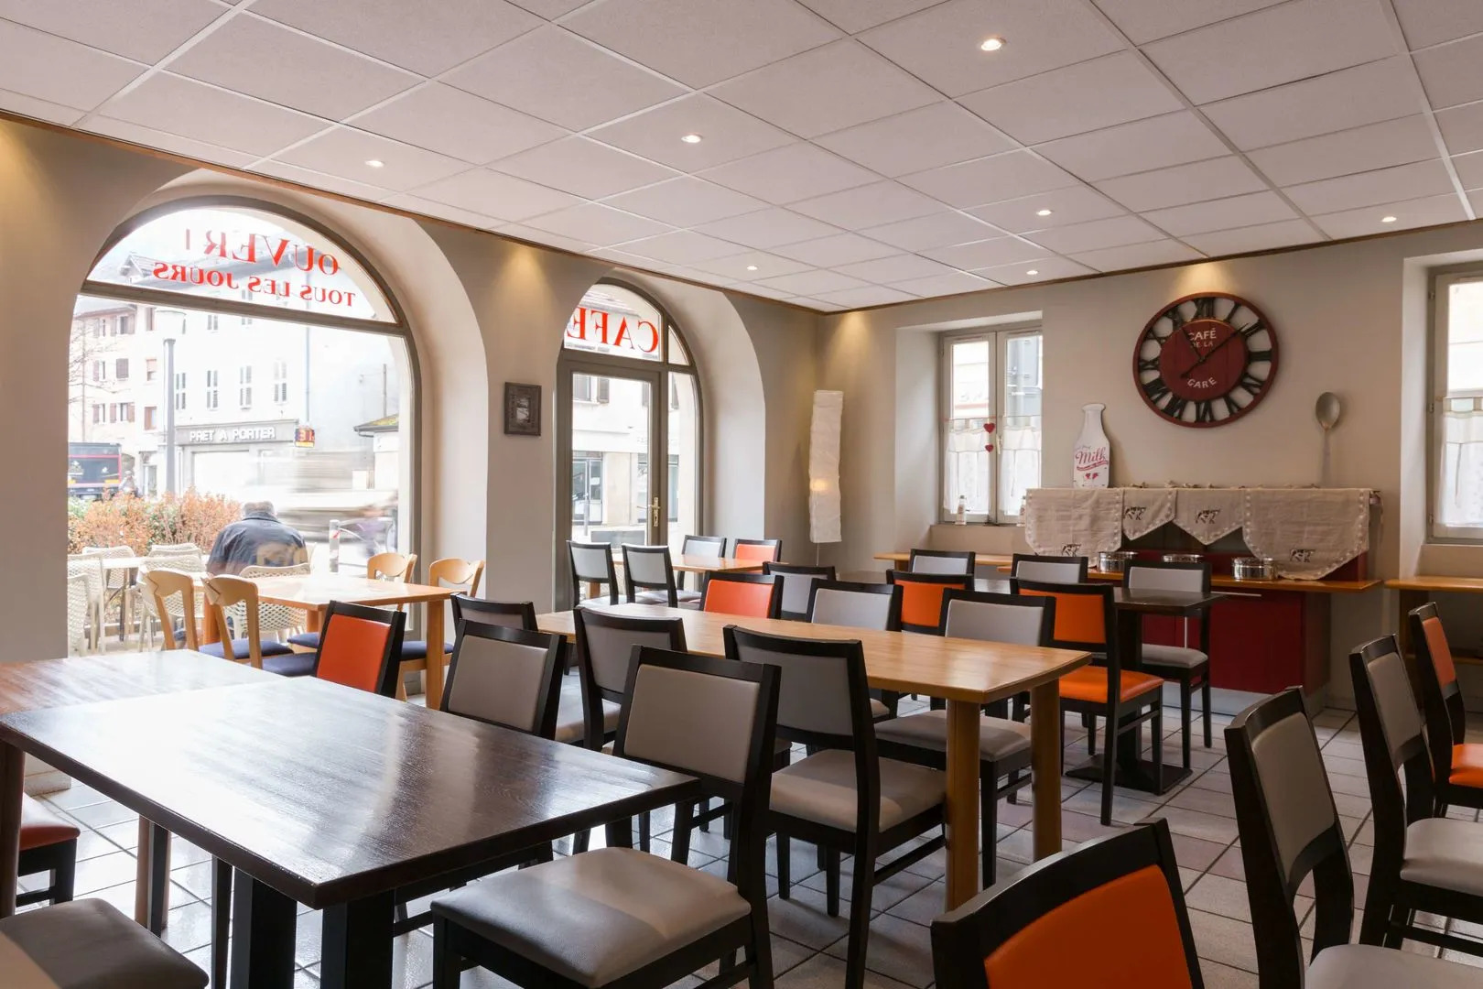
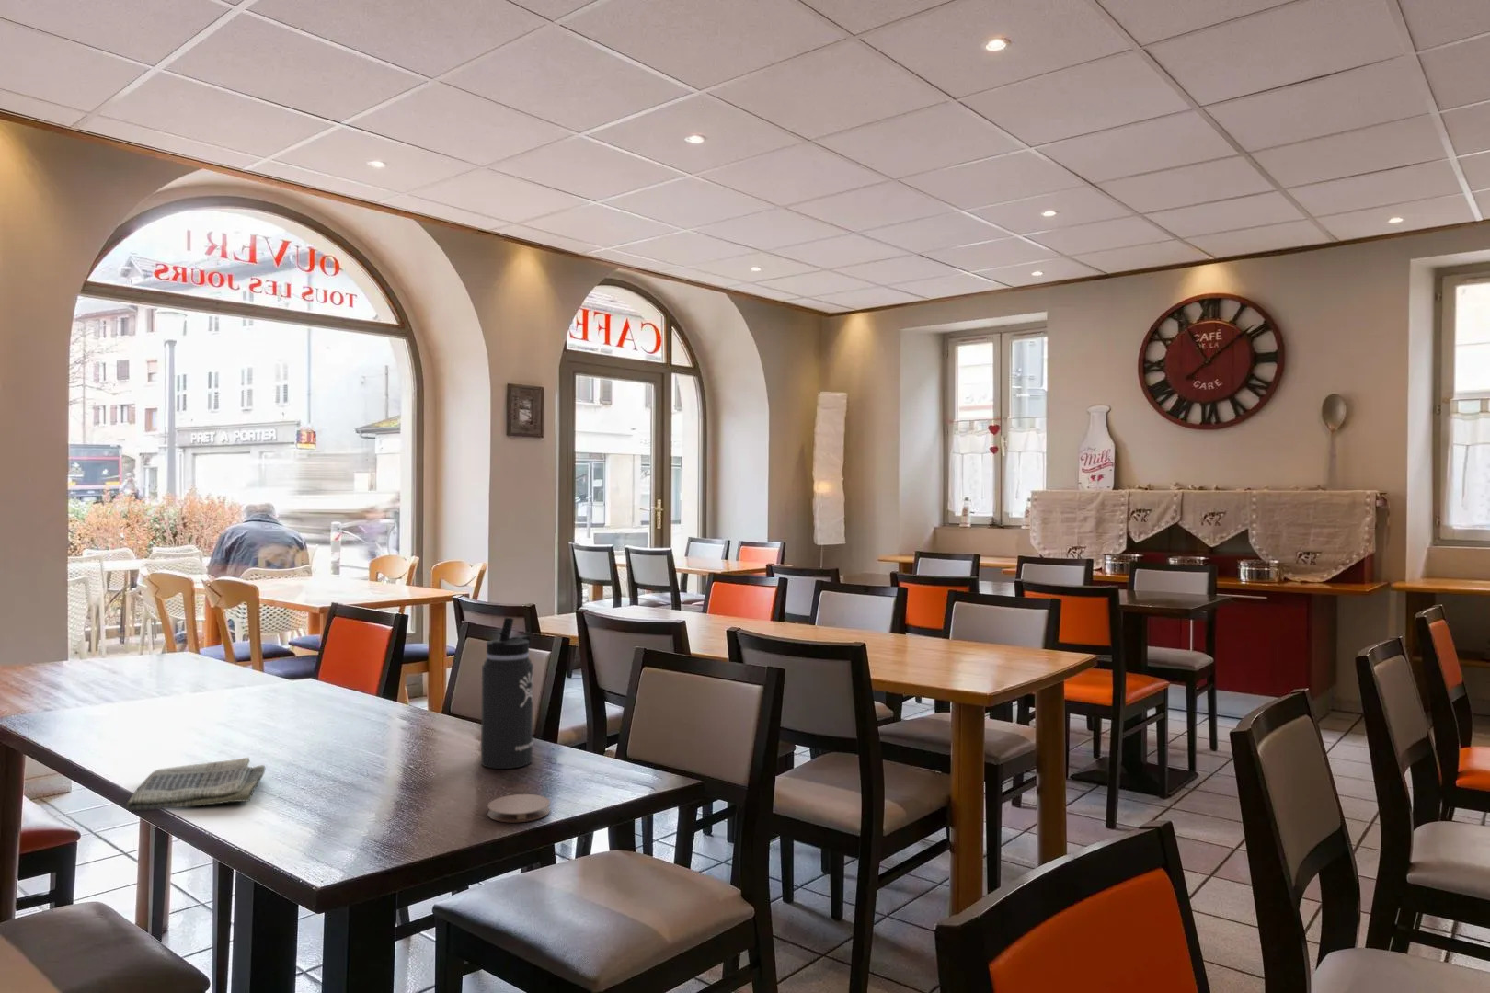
+ thermos bottle [480,617,534,769]
+ dish towel [125,757,267,811]
+ coaster [487,794,552,823]
